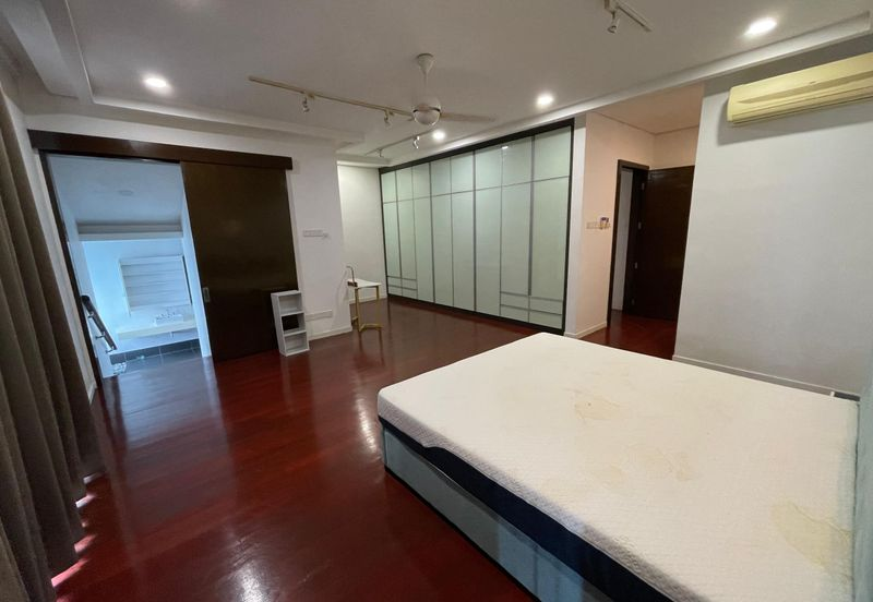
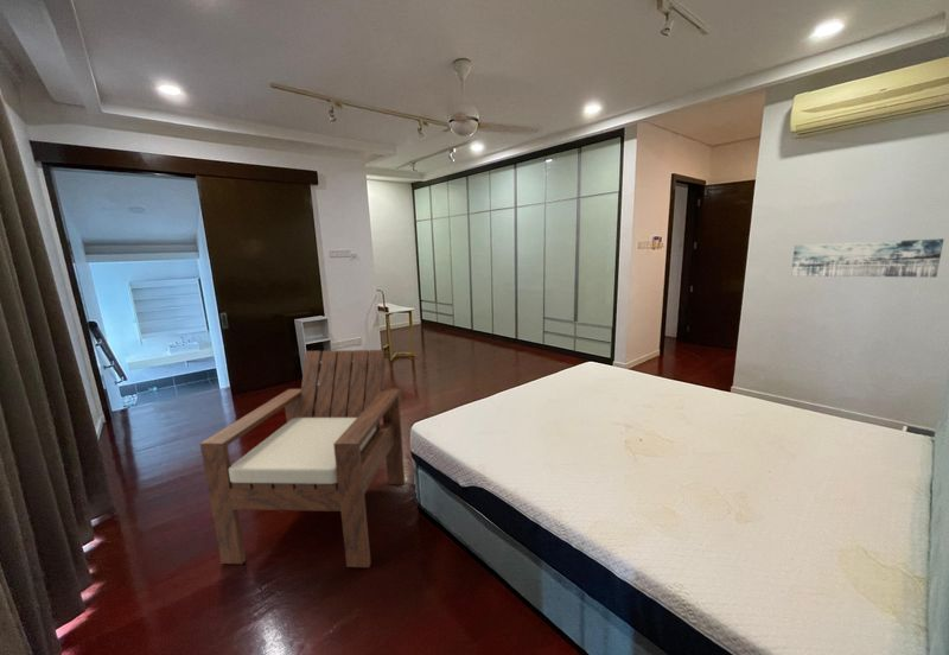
+ chair [199,349,407,568]
+ wall art [790,237,945,279]
